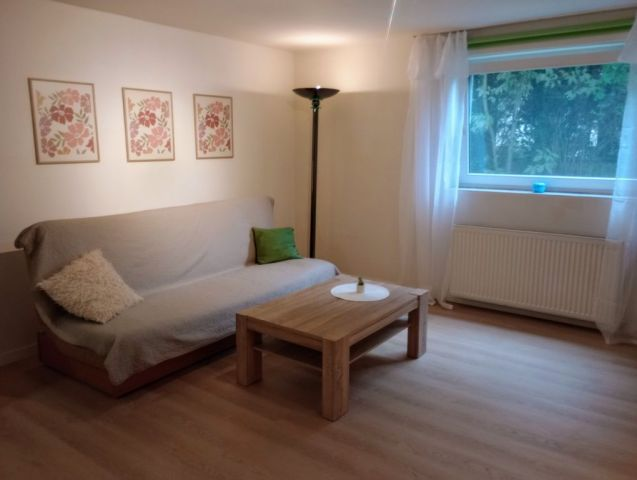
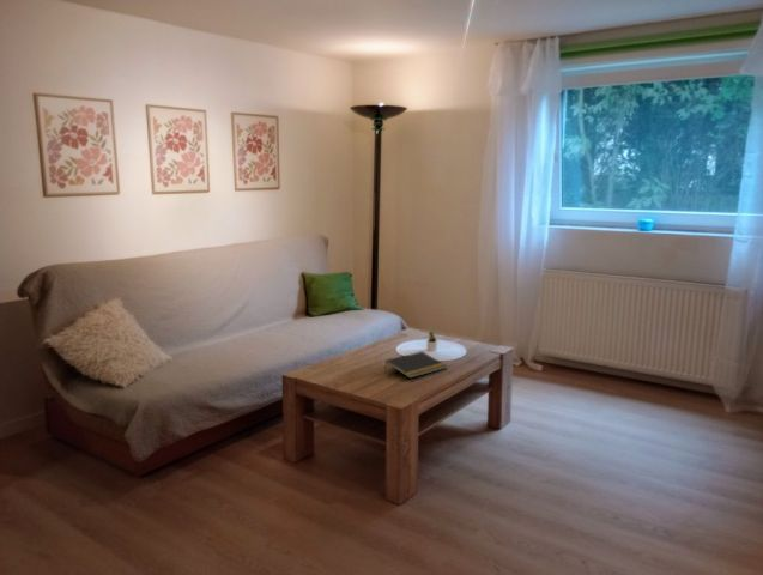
+ notepad [383,350,447,380]
